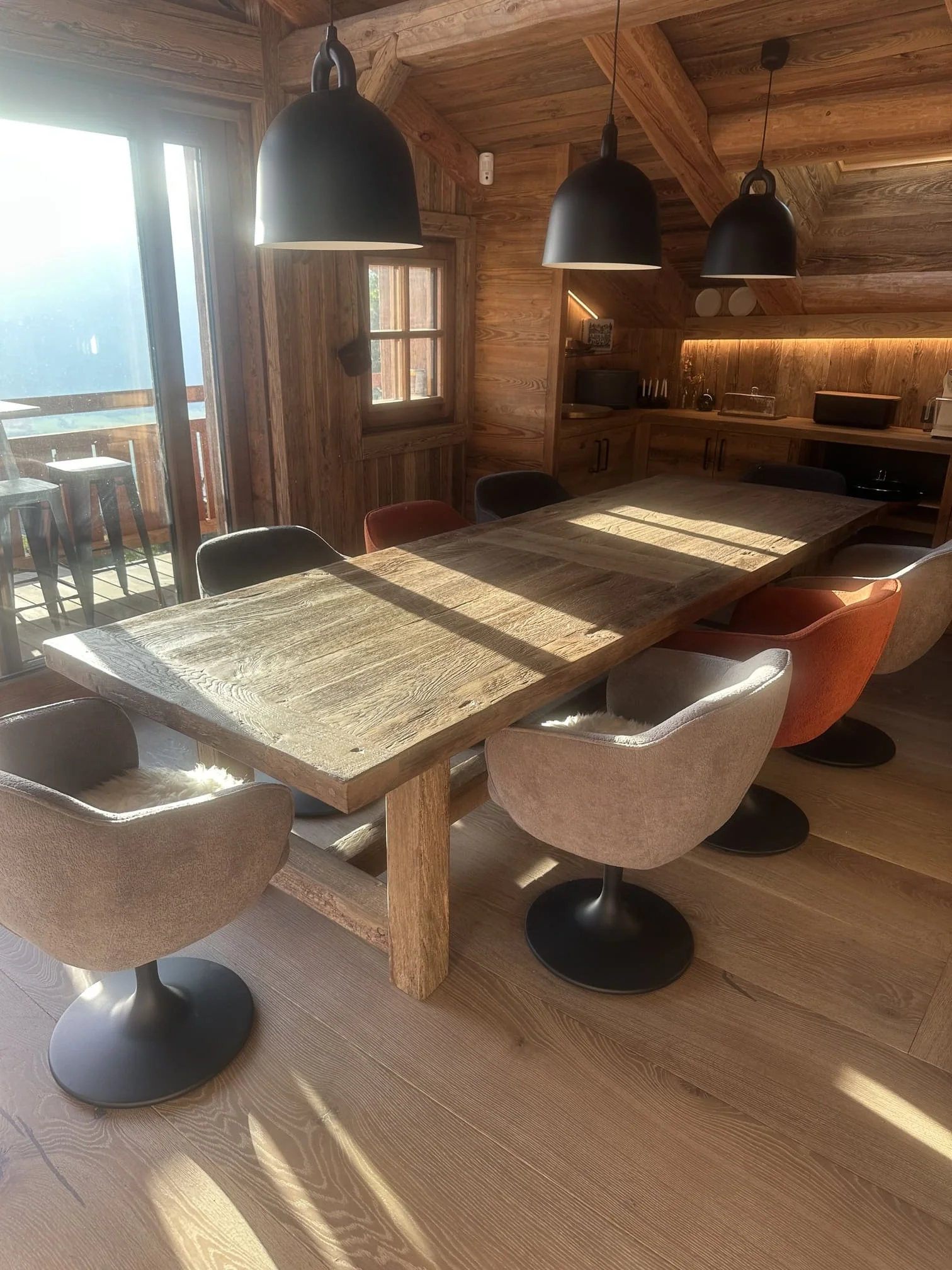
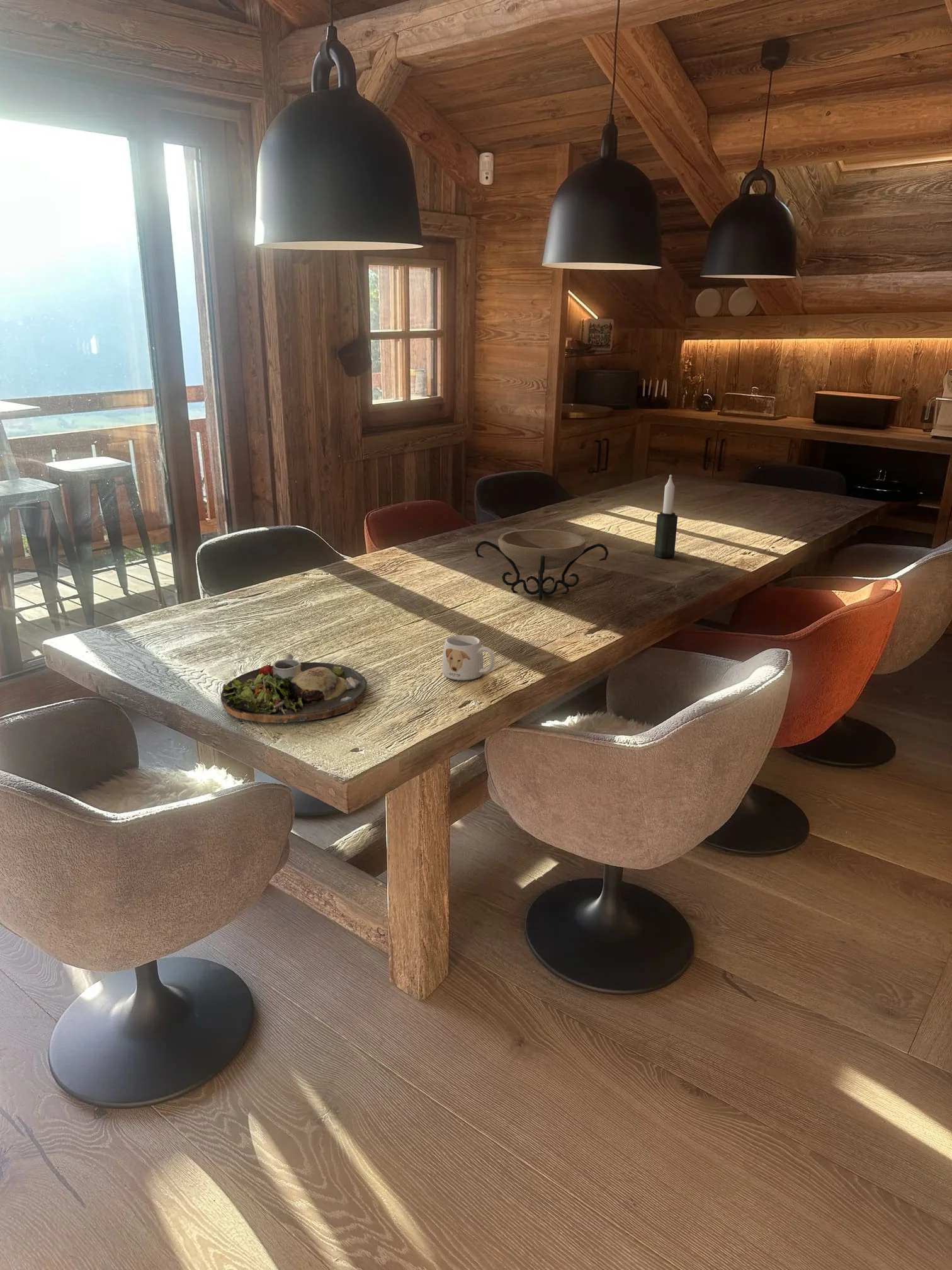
+ mug [441,634,496,681]
+ candle [654,474,678,559]
+ decorative bowl [474,529,609,602]
+ dinner plate [220,653,368,723]
